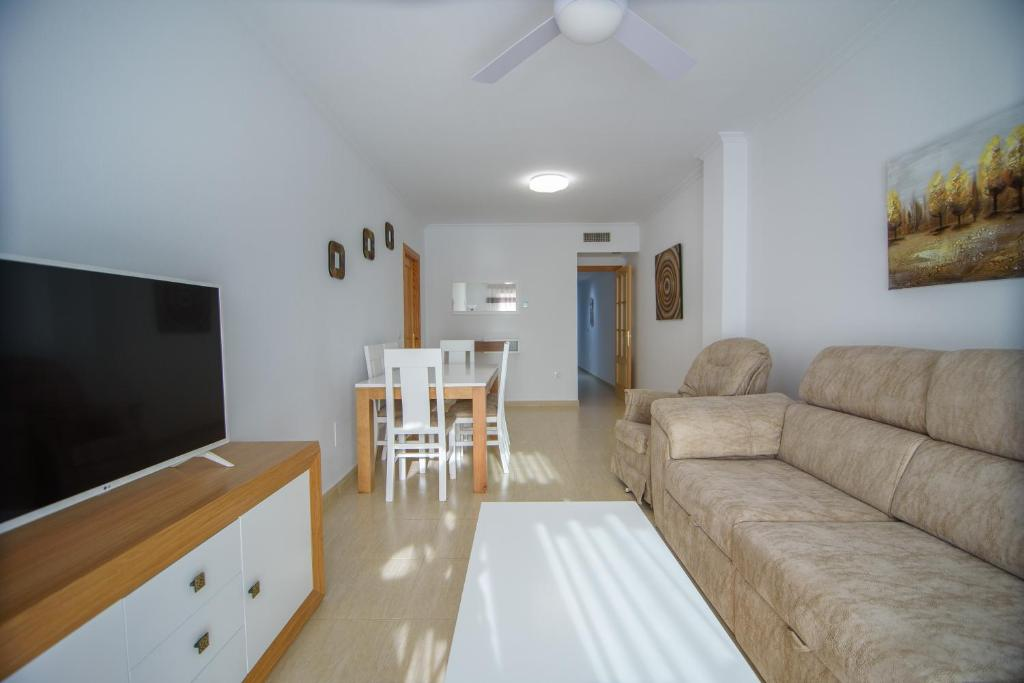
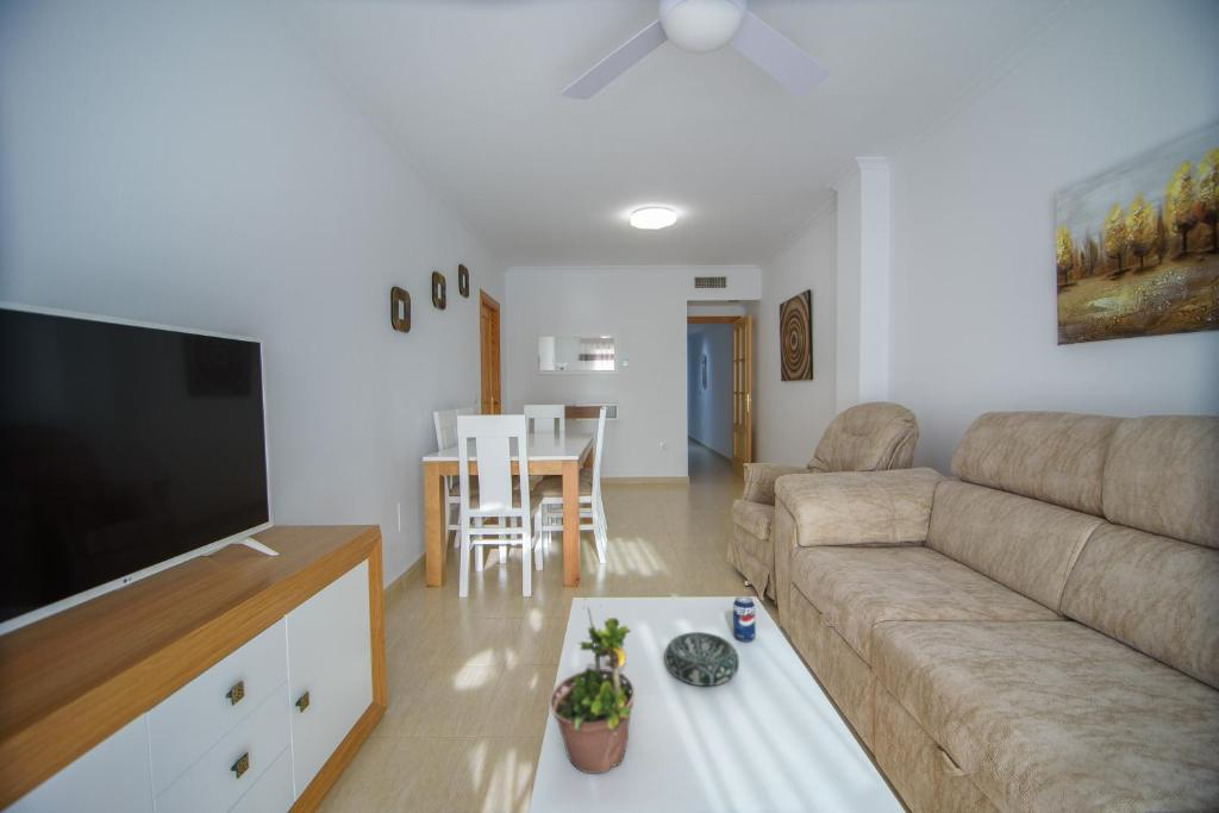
+ decorative bowl [663,631,740,687]
+ potted plant [548,595,636,775]
+ beverage can [732,594,757,643]
